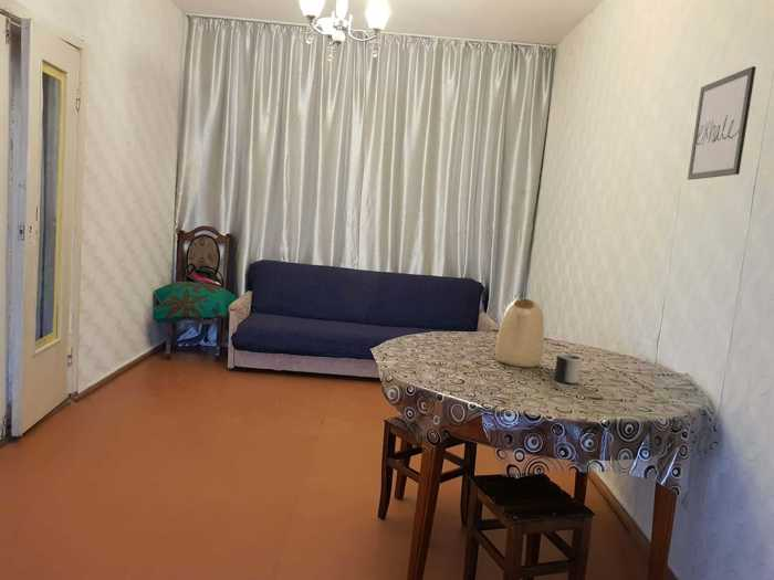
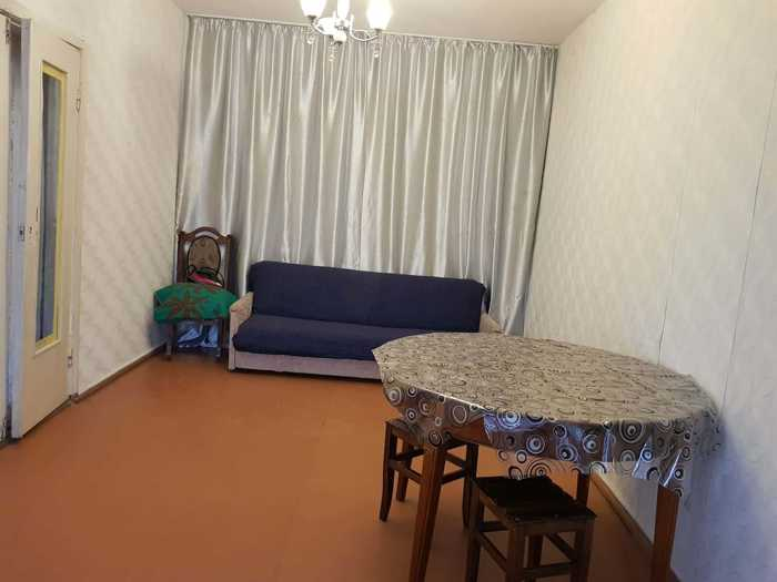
- kettle [494,297,545,368]
- wall art [687,65,757,181]
- mug [554,352,583,386]
